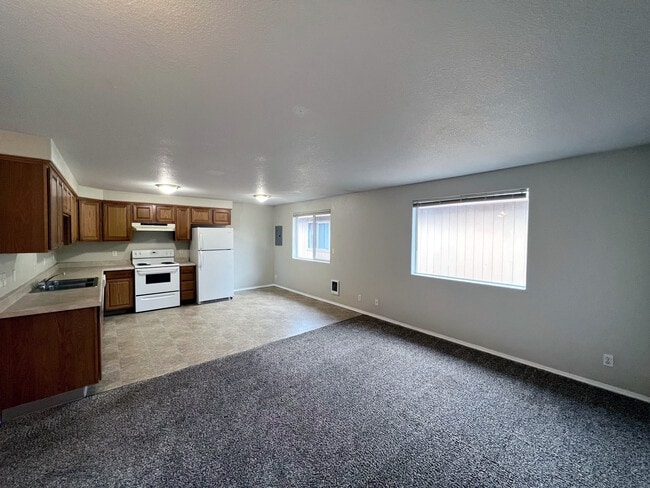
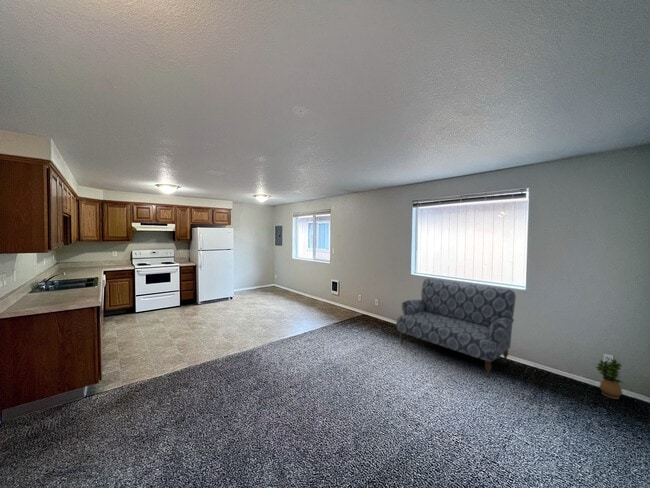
+ sofa [395,278,517,379]
+ potted plant [594,358,624,400]
